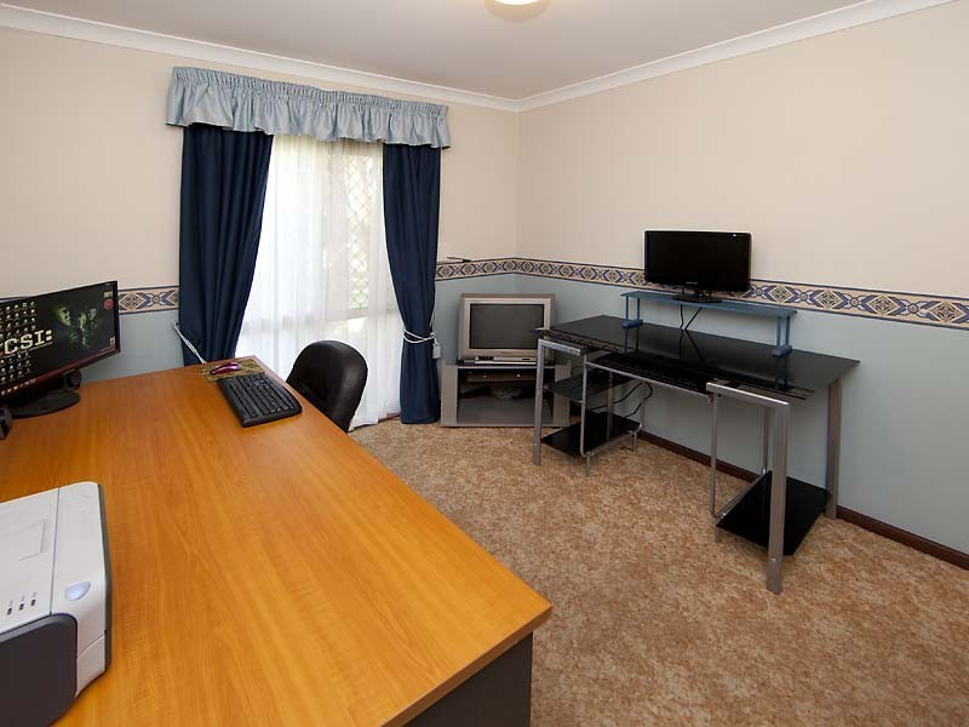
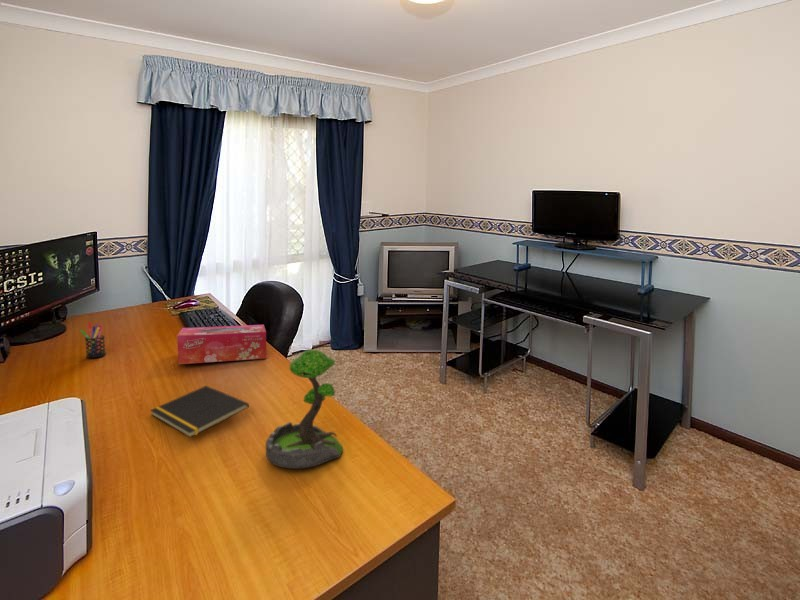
+ tissue box [176,324,267,365]
+ pen holder [79,321,107,359]
+ notepad [149,385,250,438]
+ plant [265,349,344,470]
